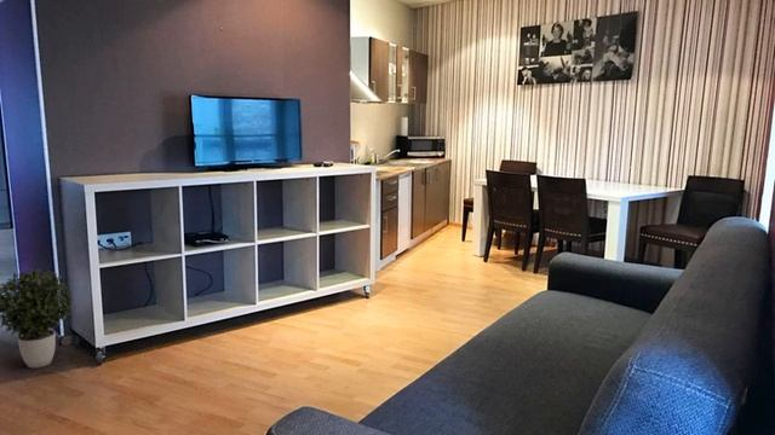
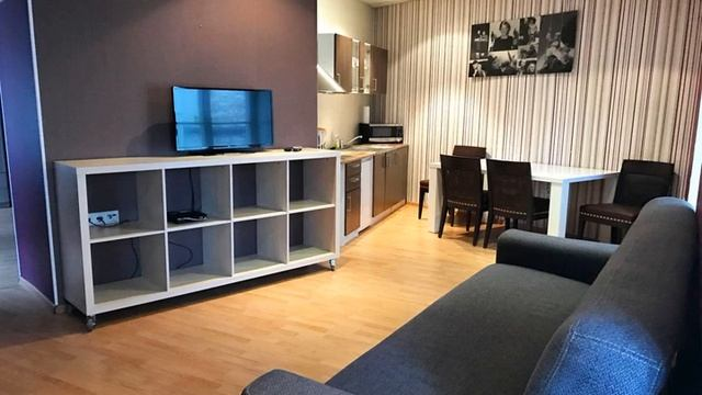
- potted plant [0,267,74,370]
